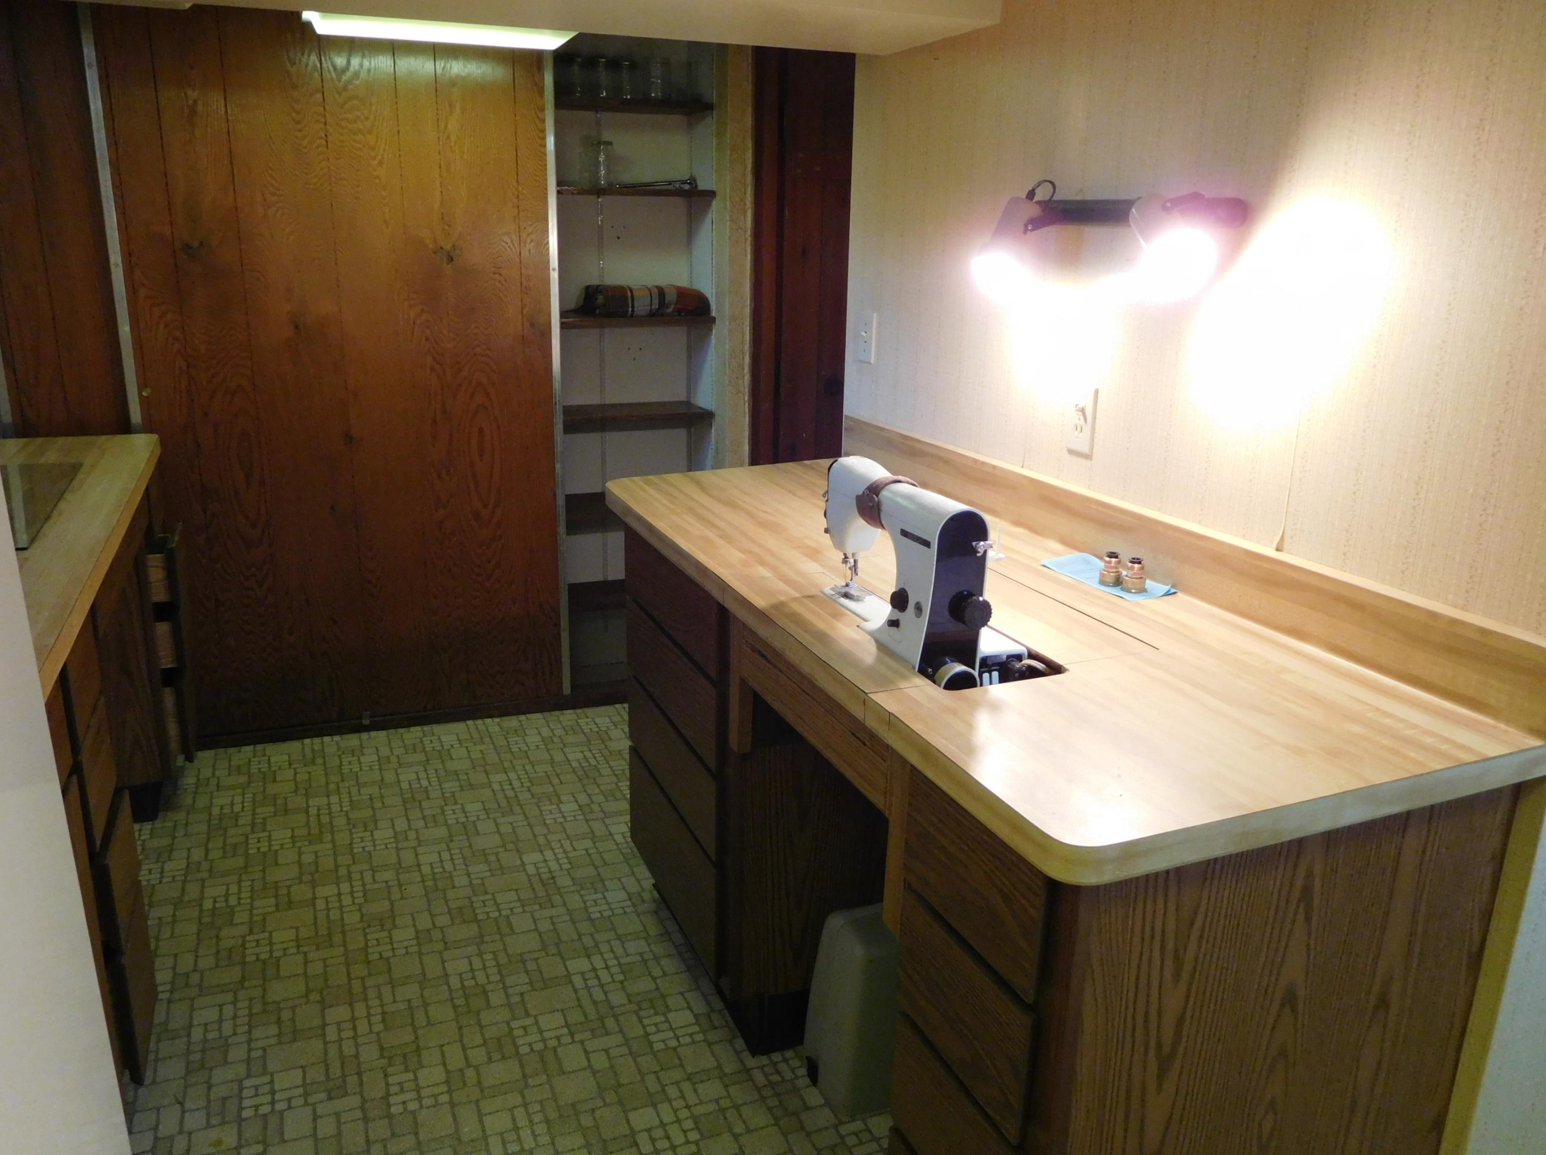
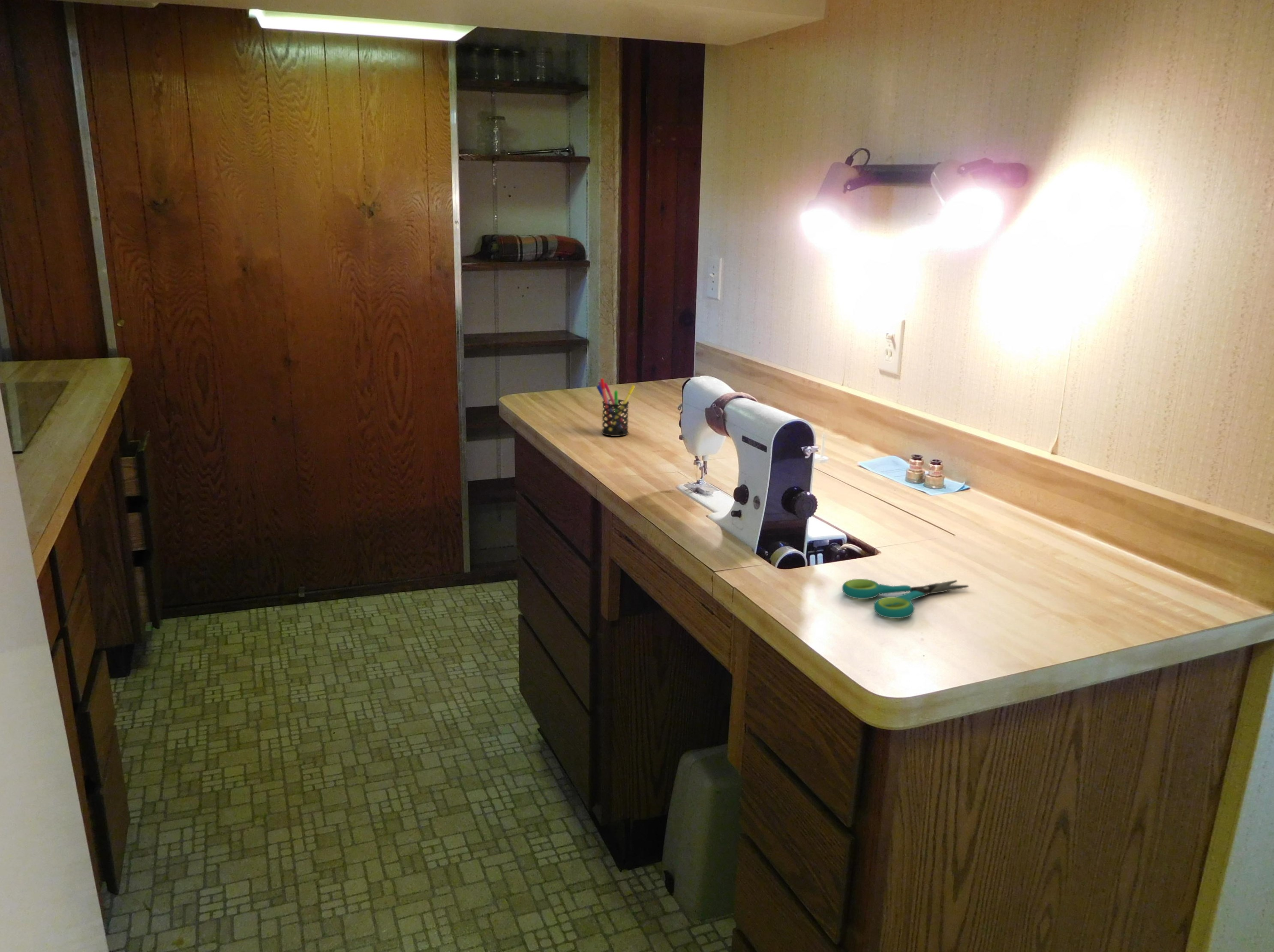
+ pen holder [596,378,636,437]
+ scissors [842,578,969,619]
